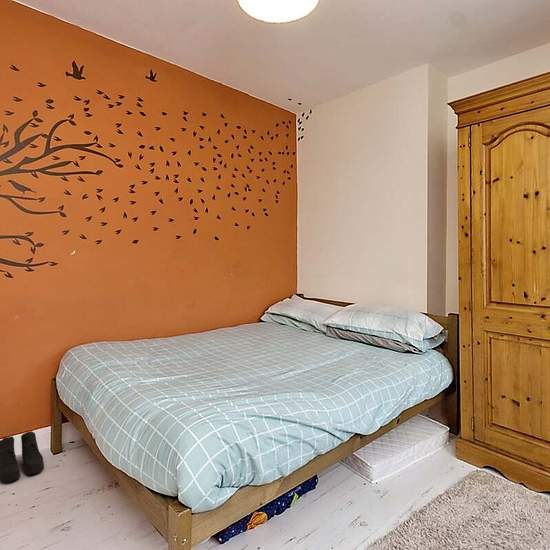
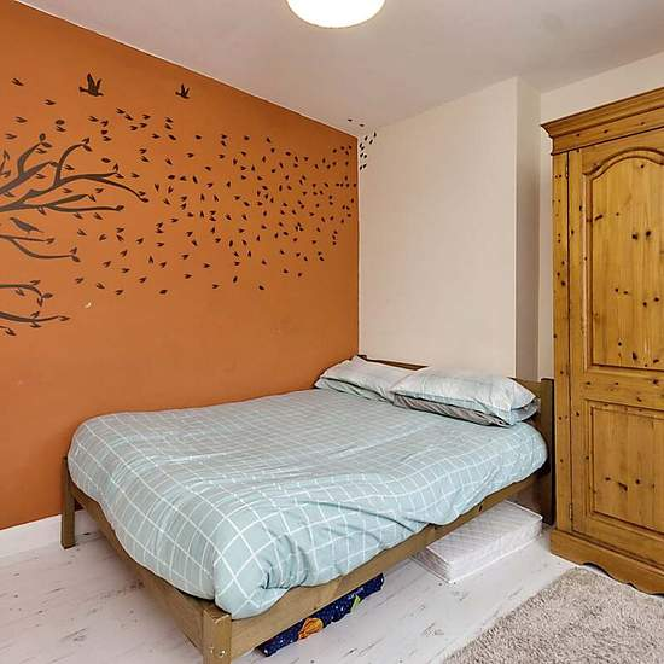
- boots [0,430,45,483]
